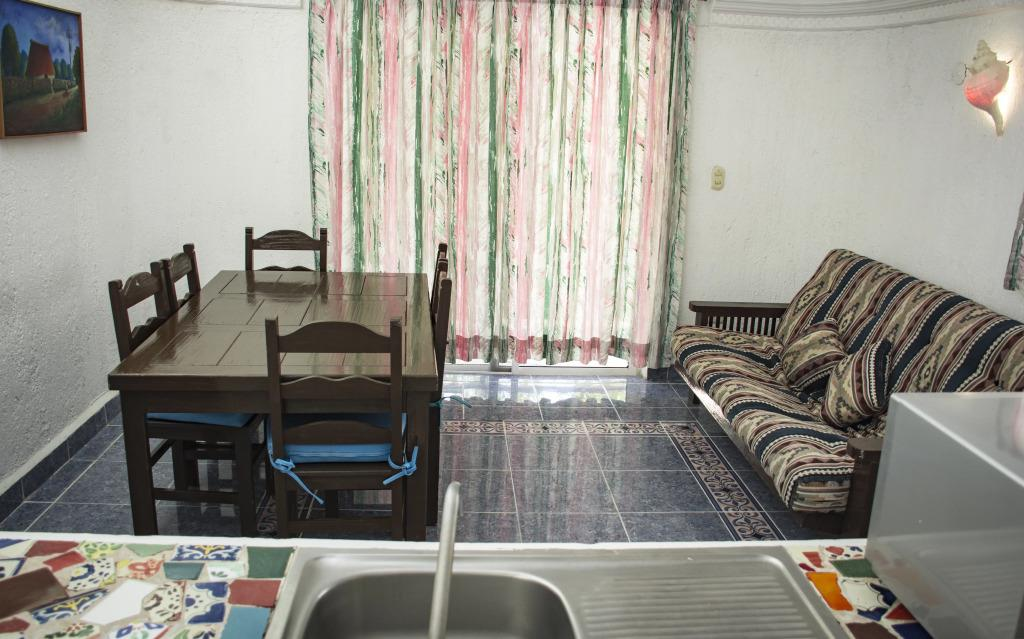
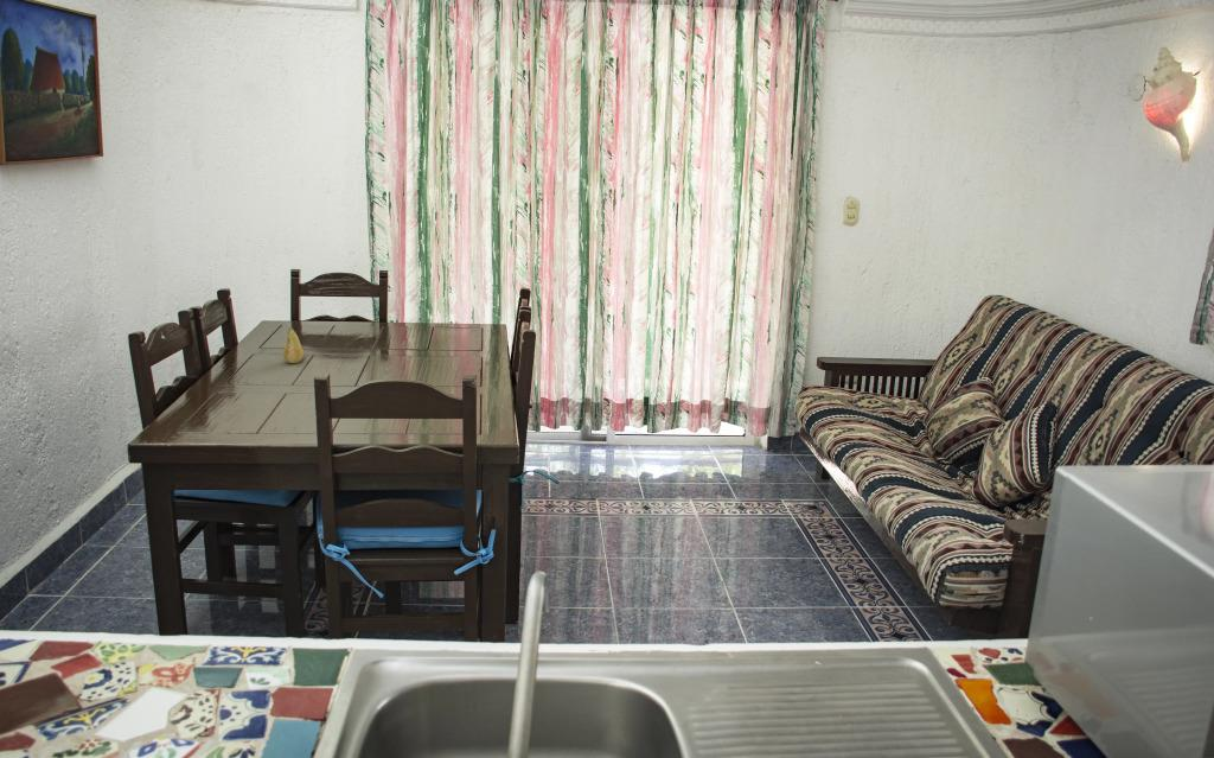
+ fruit [282,326,305,364]
